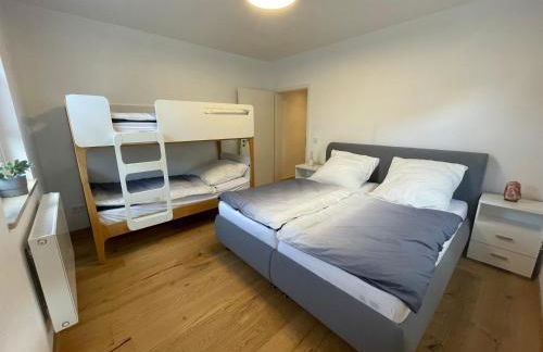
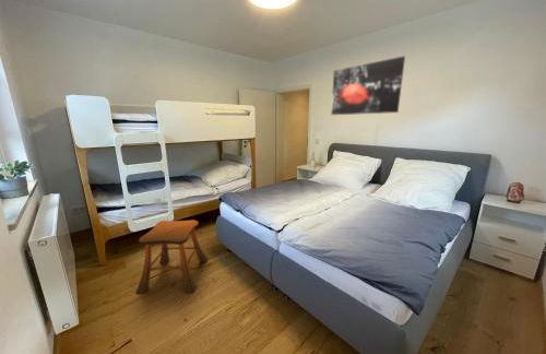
+ wall art [330,55,406,116]
+ stool [134,220,210,294]
